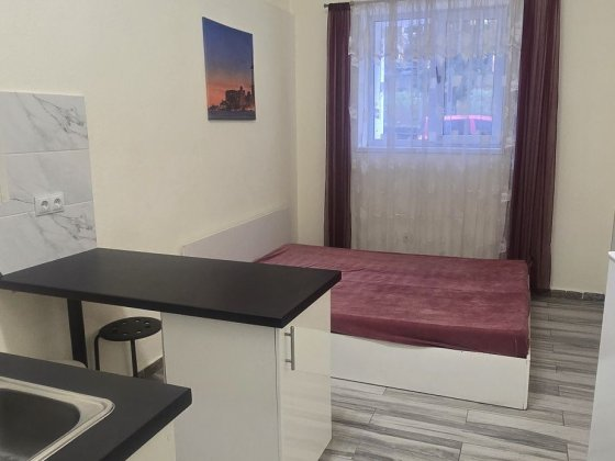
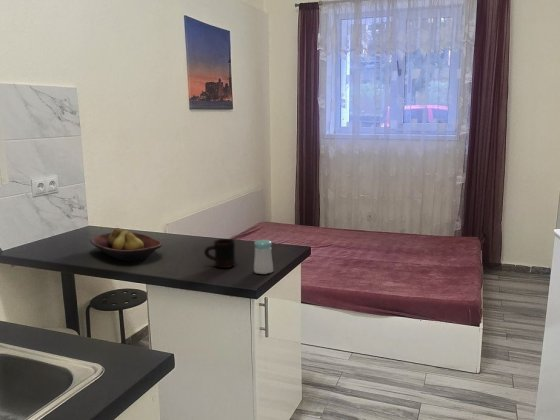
+ fruit bowl [89,227,163,263]
+ mug [203,238,237,269]
+ salt shaker [253,239,274,275]
